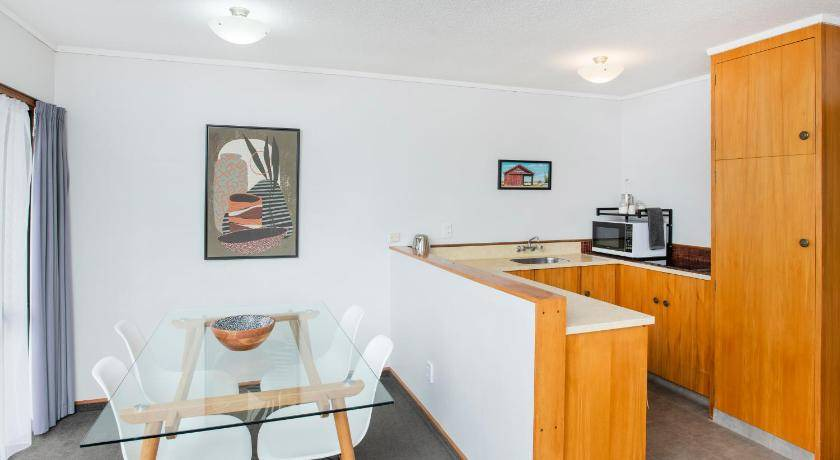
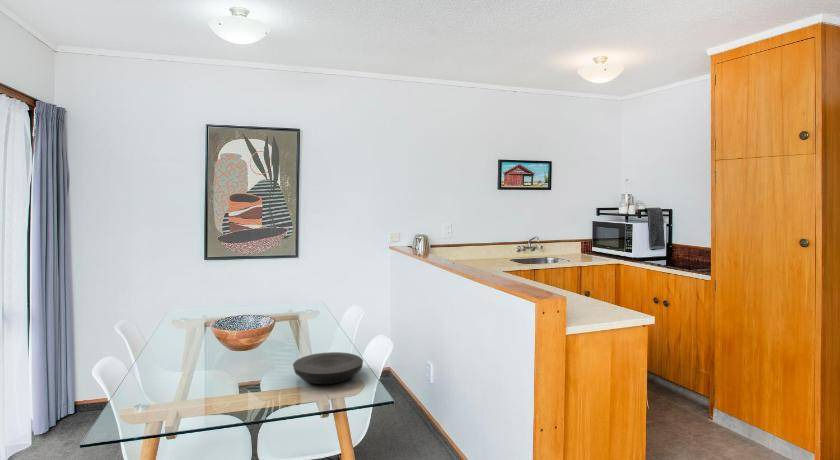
+ plate [292,351,364,385]
